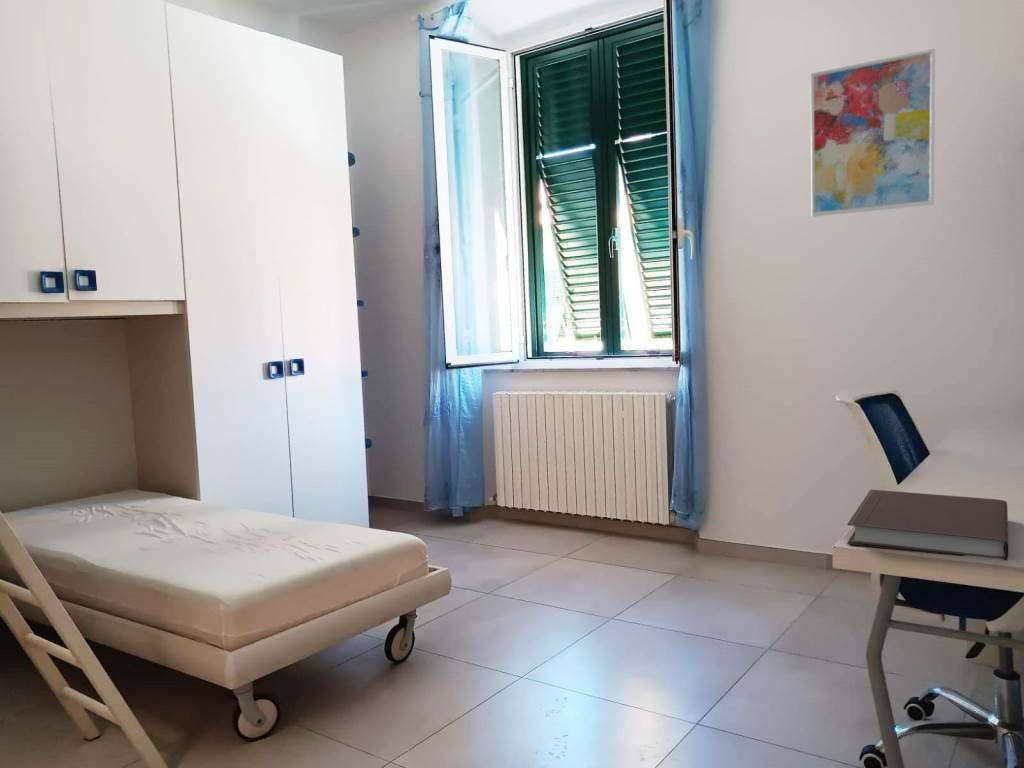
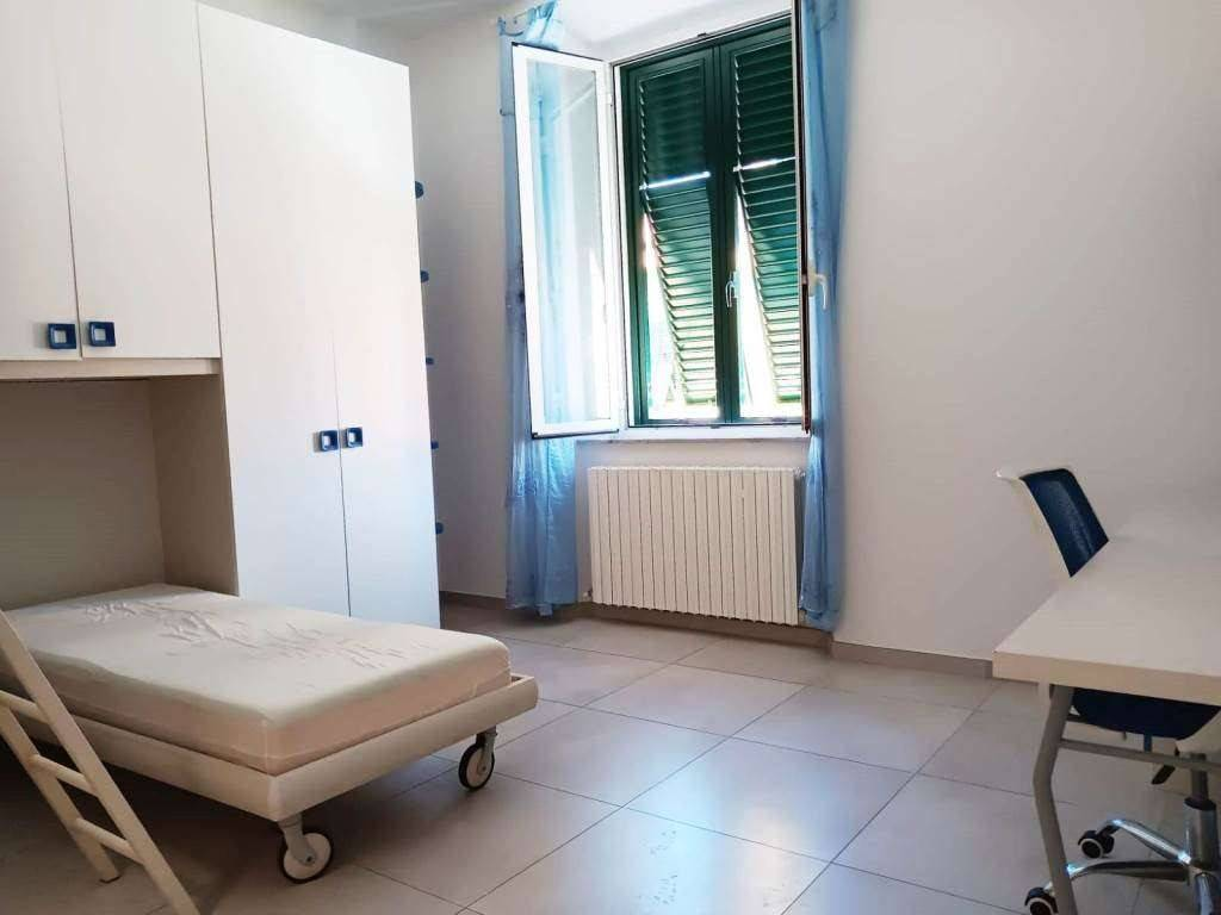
- wall art [810,48,936,218]
- notebook [846,489,1009,561]
